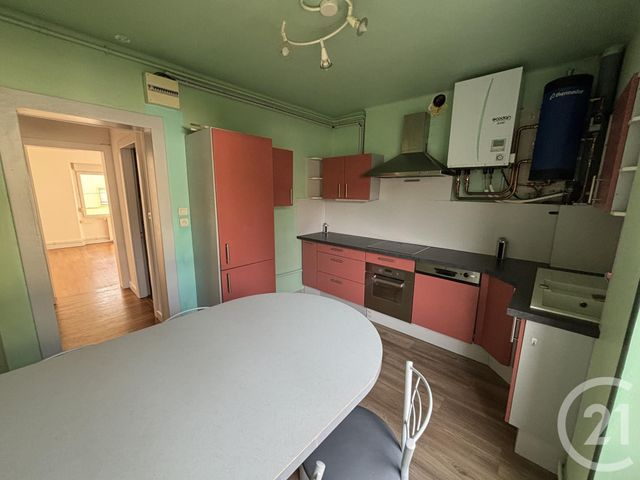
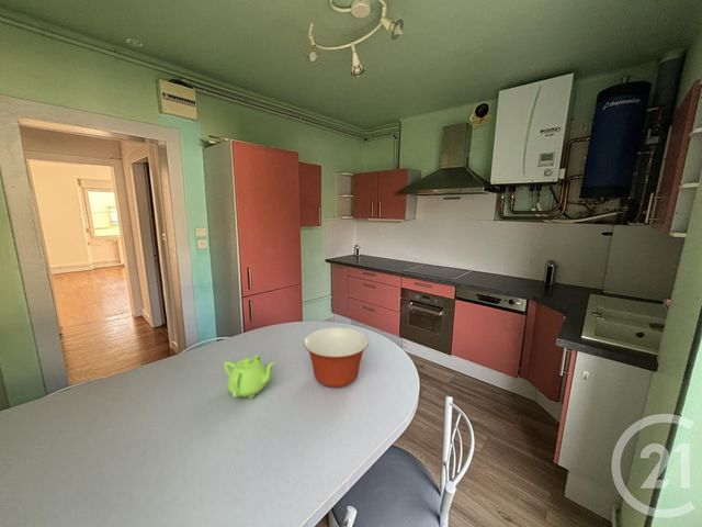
+ teapot [223,355,276,400]
+ mixing bowl [303,327,370,389]
